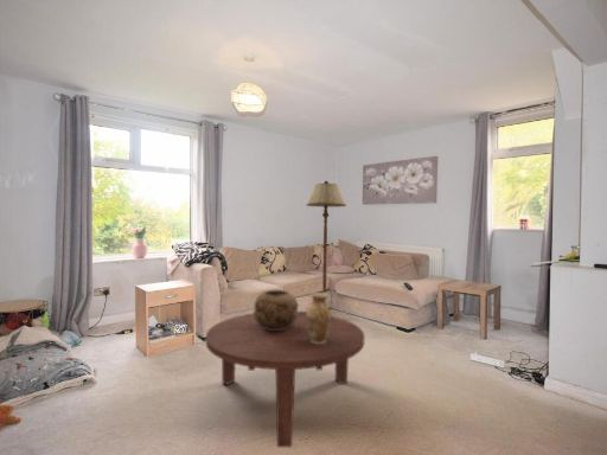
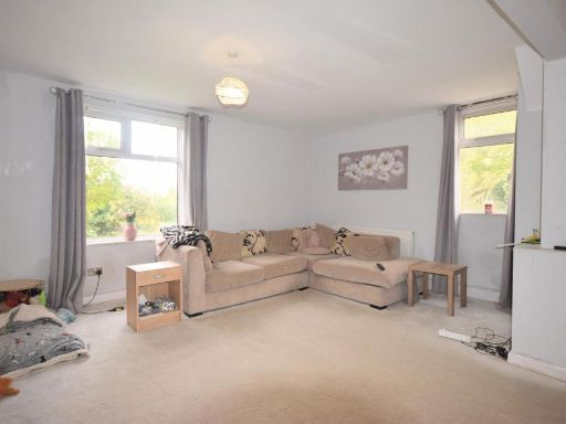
- vase [306,291,332,344]
- coffee table [205,310,366,448]
- floor lamp [306,180,347,316]
- decorative bowl [253,289,300,331]
